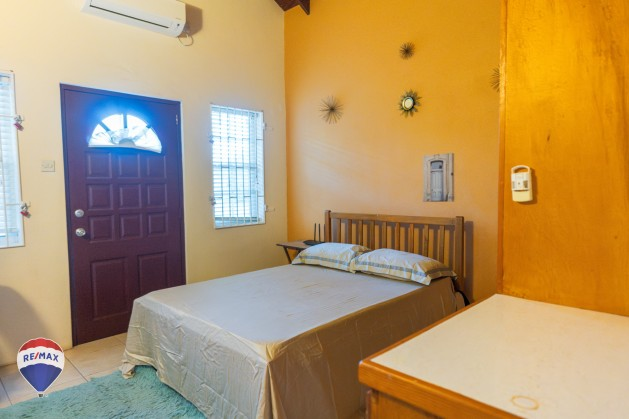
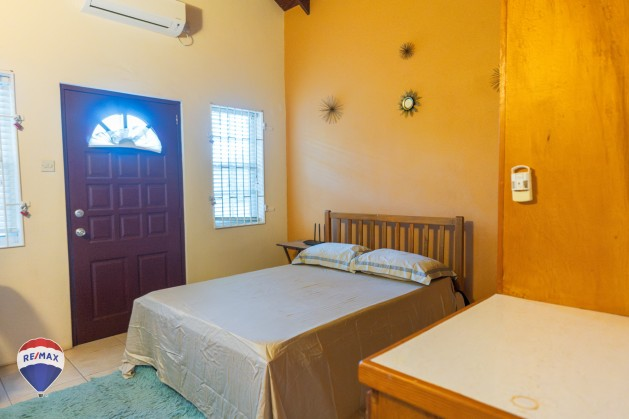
- wall art [422,152,455,203]
